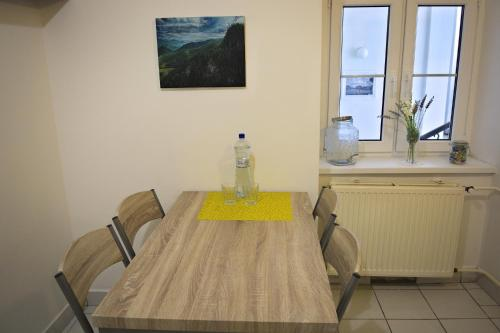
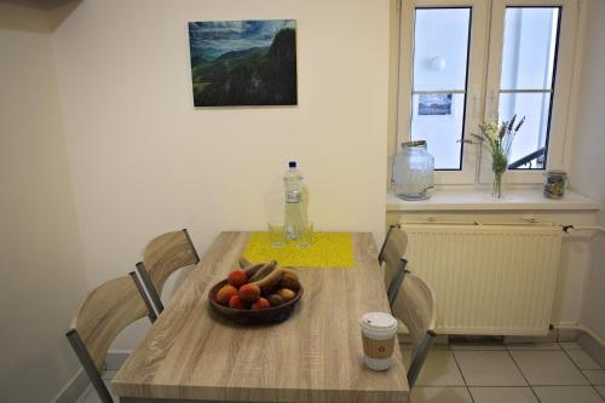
+ fruit bowl [207,254,305,326]
+ coffee cup [359,311,398,372]
